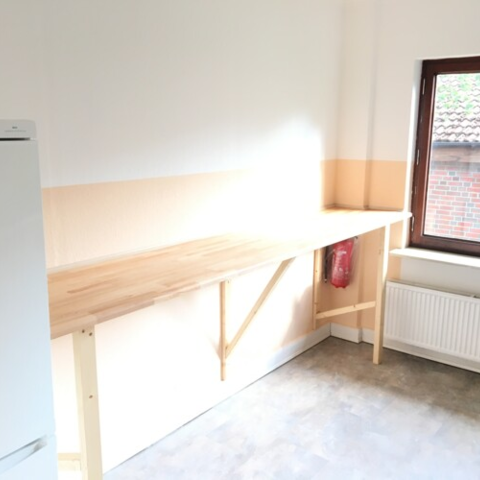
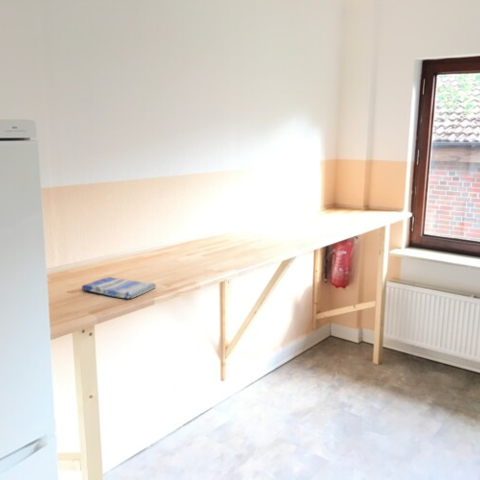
+ dish towel [81,276,157,300]
